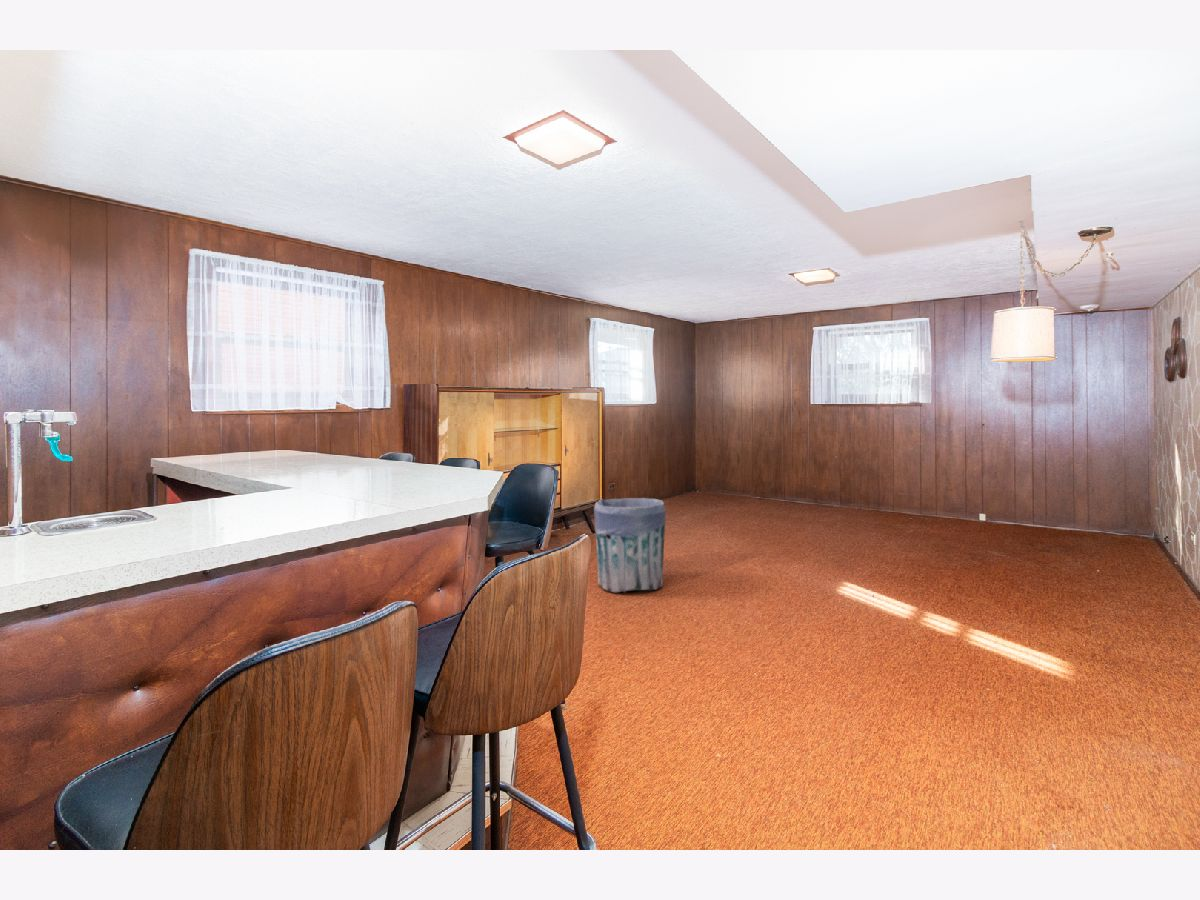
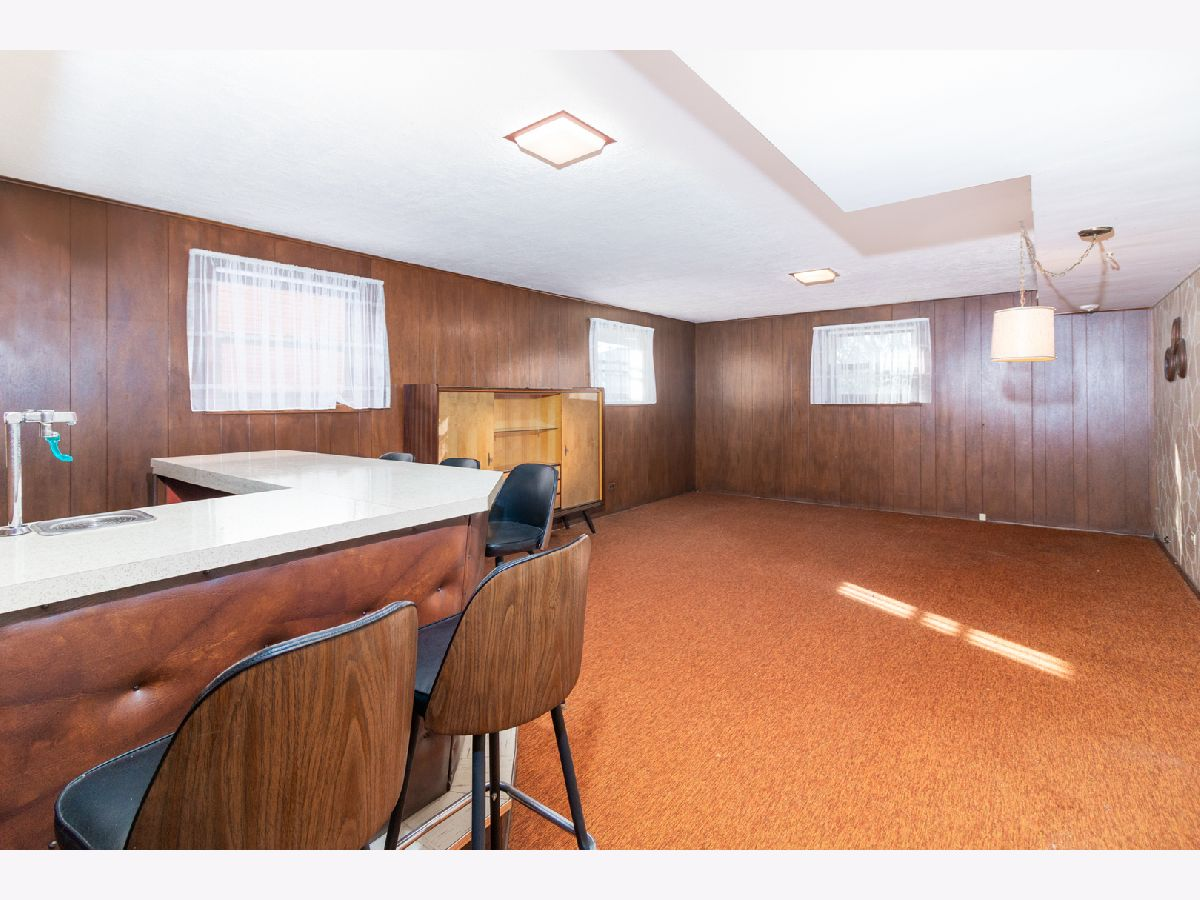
- trash can [593,497,667,593]
